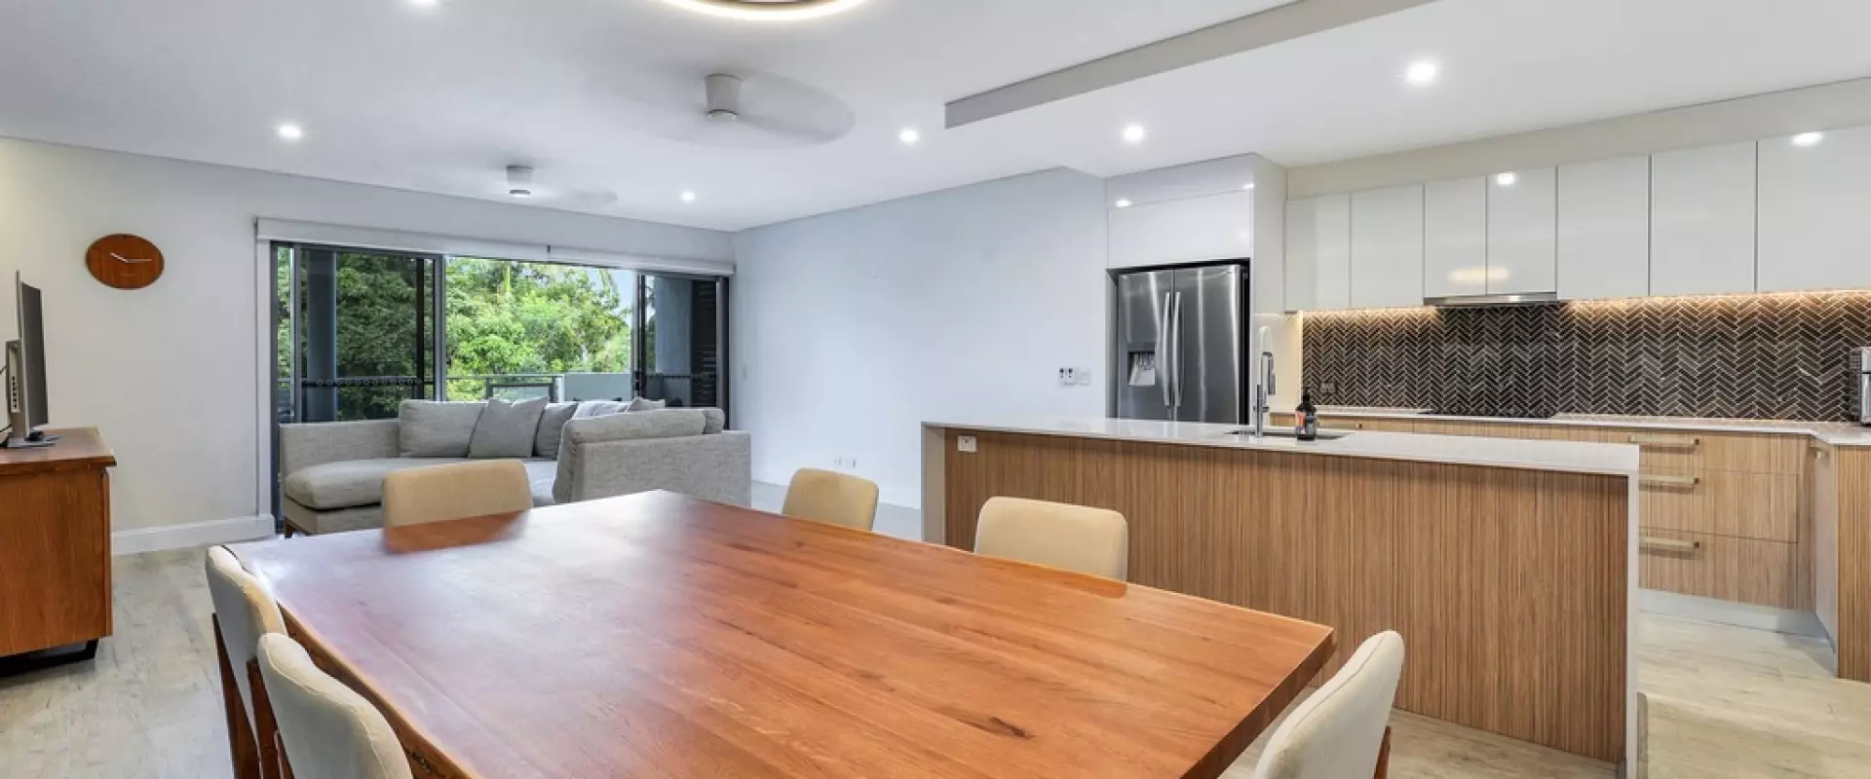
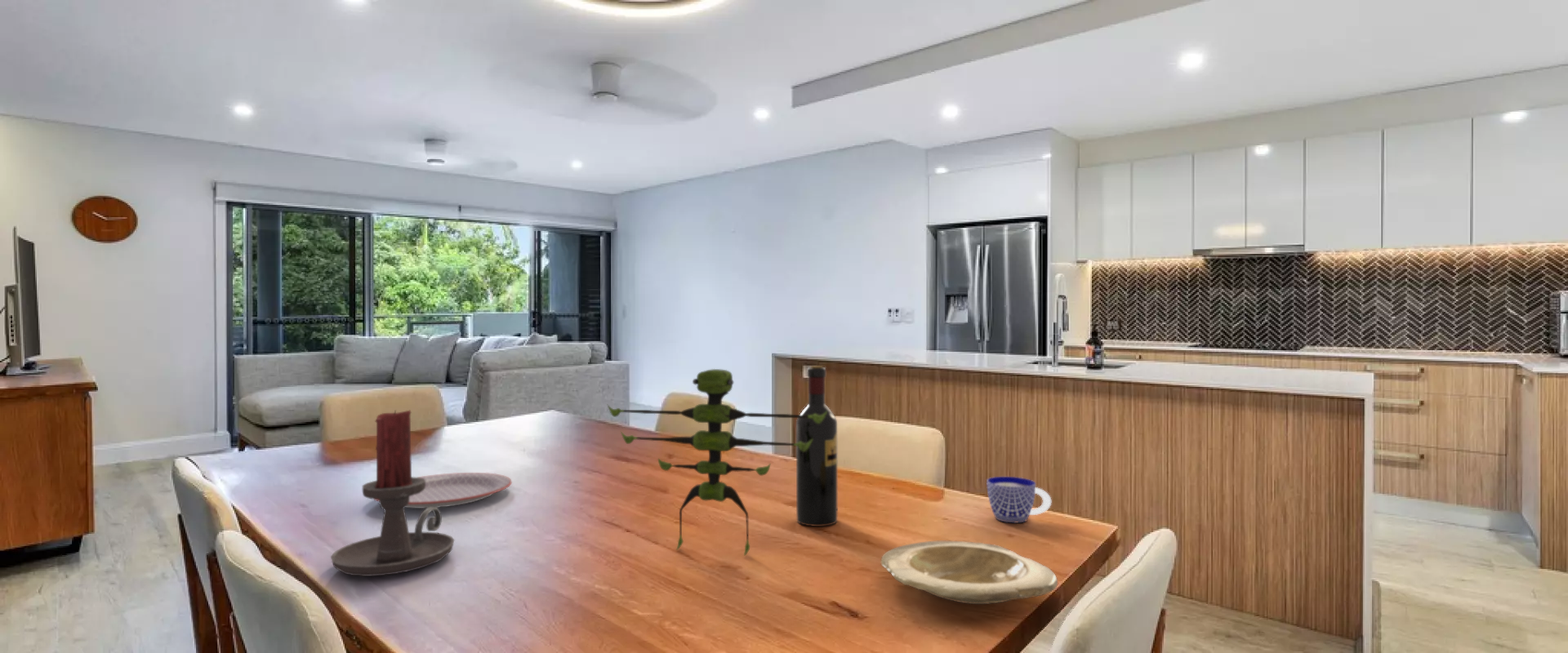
+ candle holder [330,409,456,577]
+ plate [880,540,1058,605]
+ plate [372,472,513,509]
+ cup [986,476,1052,523]
+ wine bottle [795,365,838,527]
+ plant [607,368,827,557]
